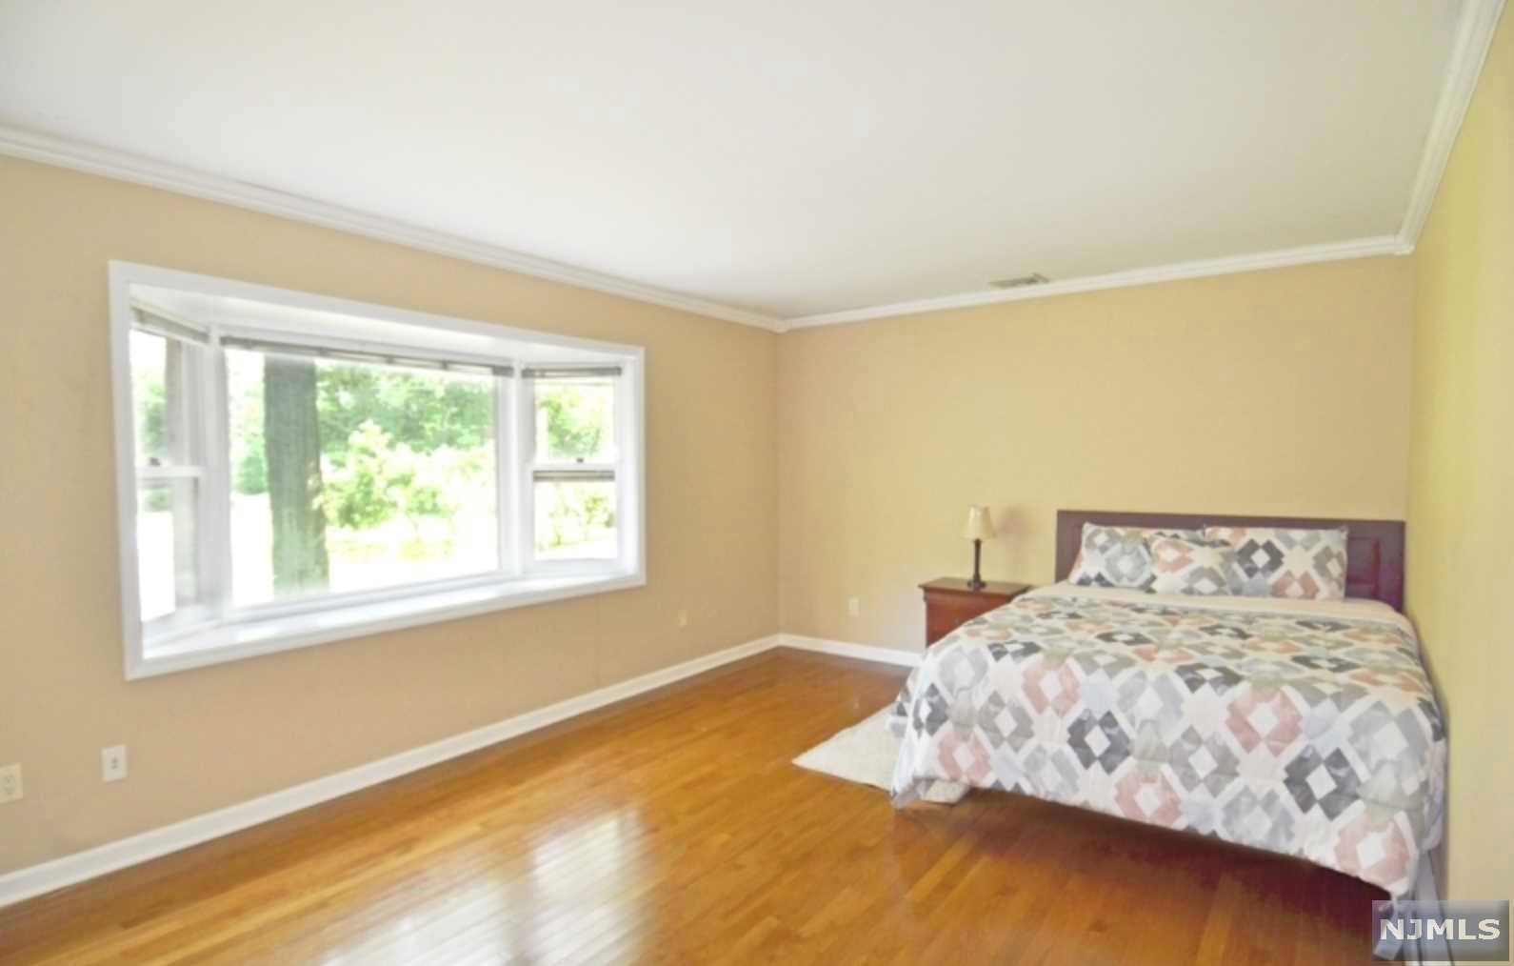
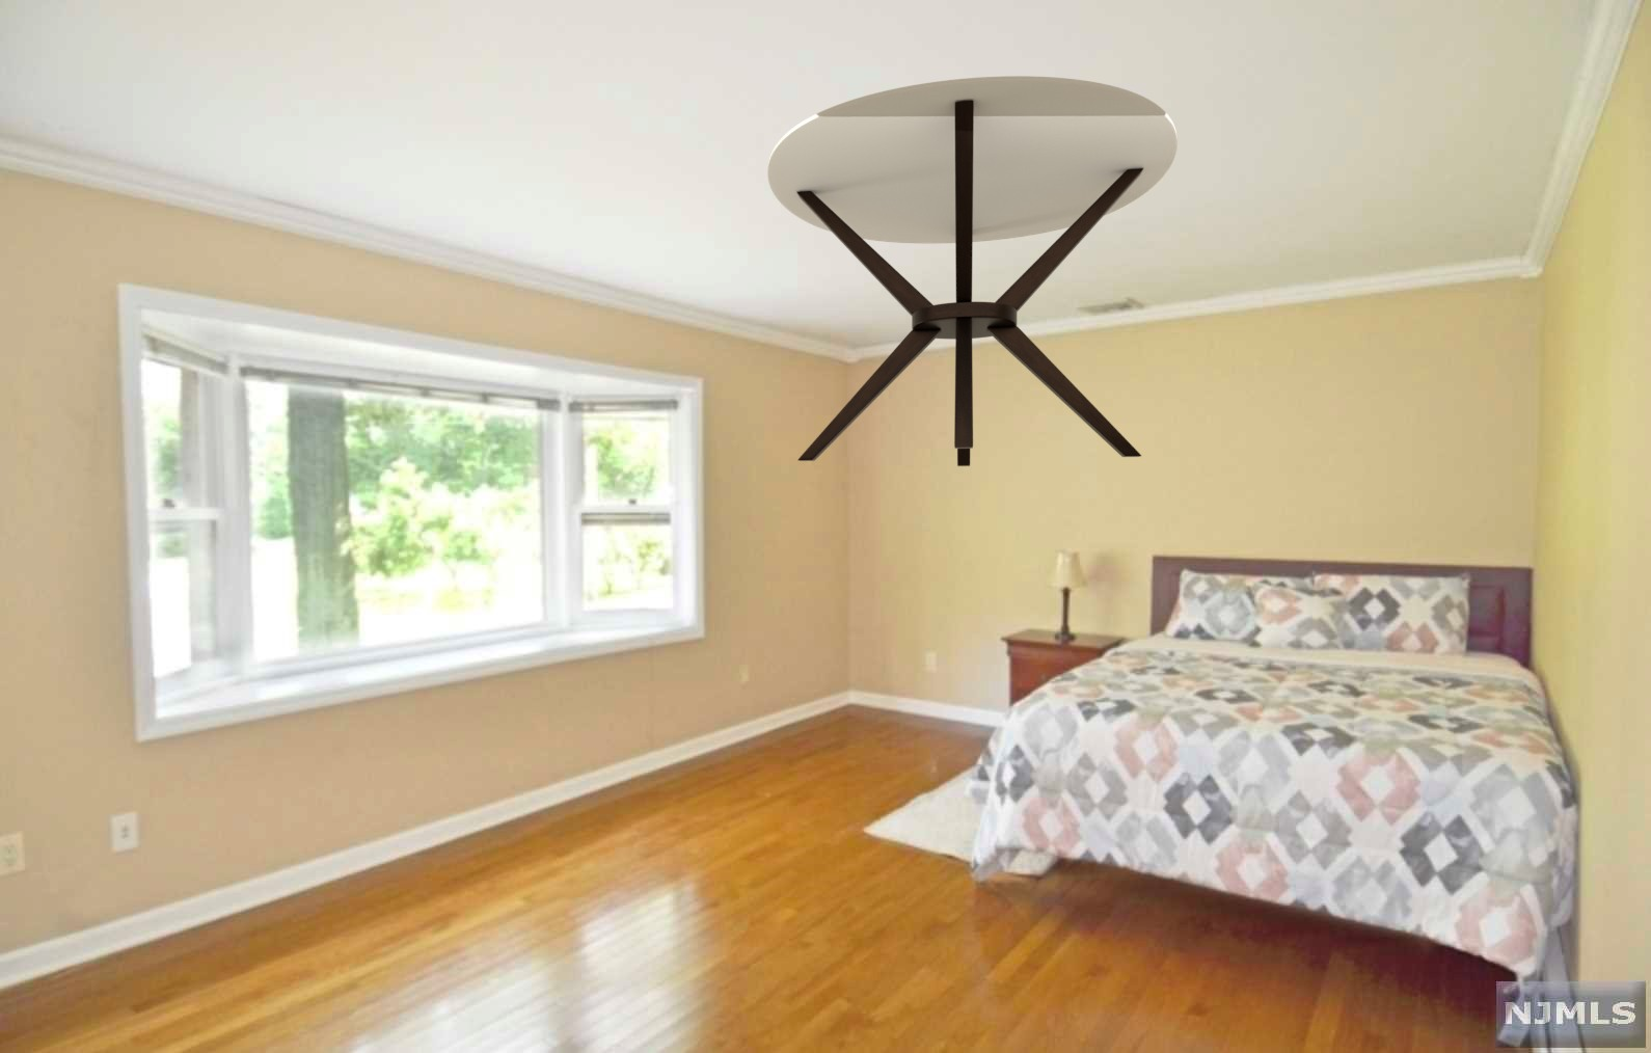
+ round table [767,75,1178,467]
